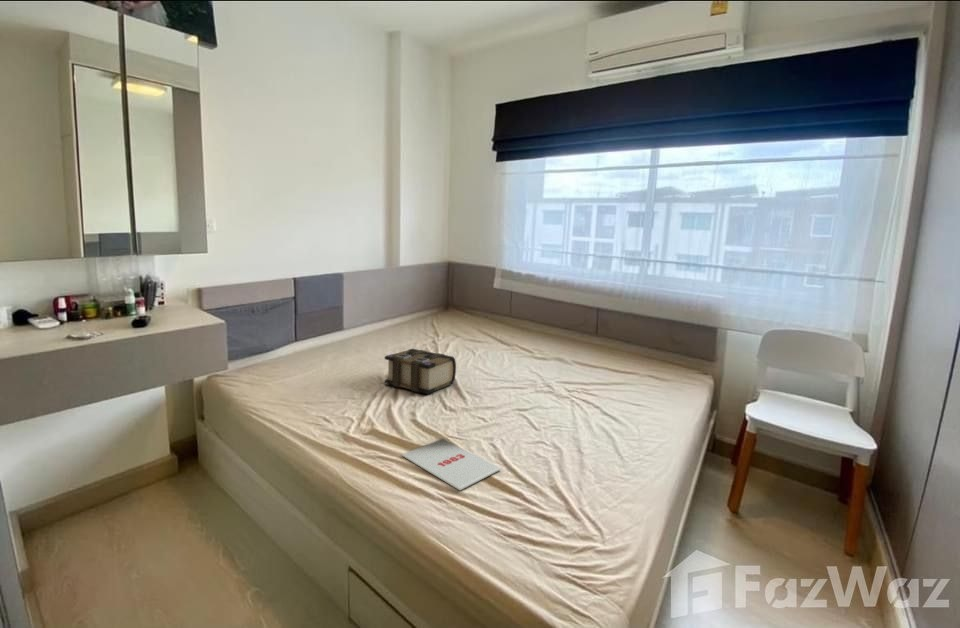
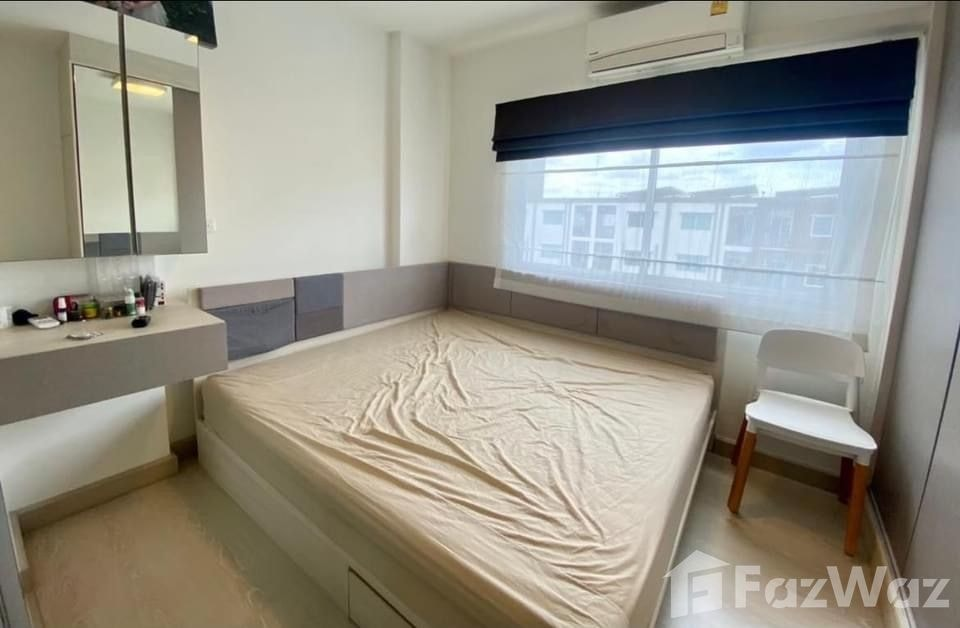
- magazine [401,438,502,491]
- book [383,348,457,395]
